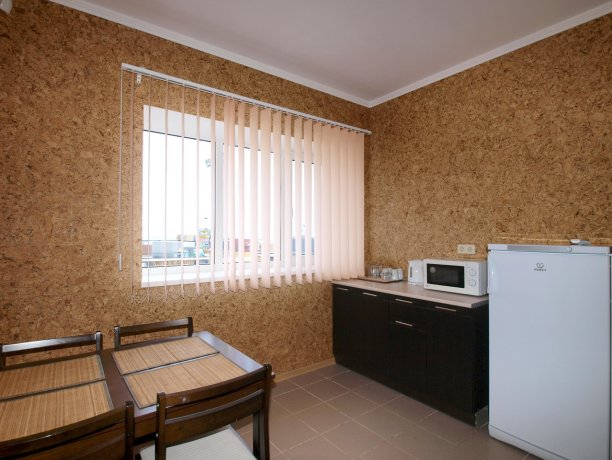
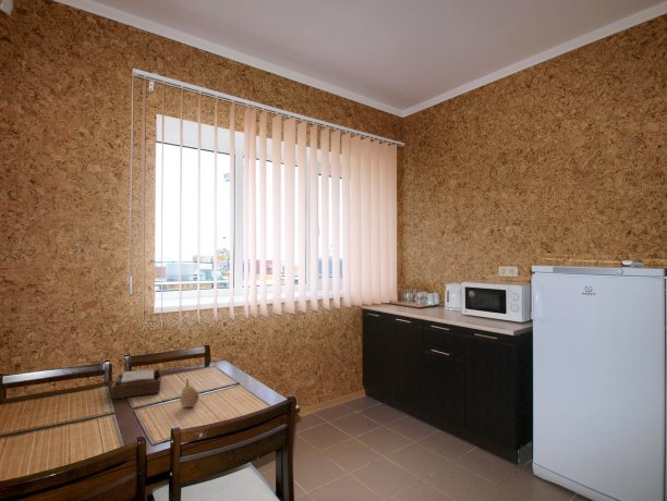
+ napkin holder [110,368,162,401]
+ fruit [179,378,199,408]
